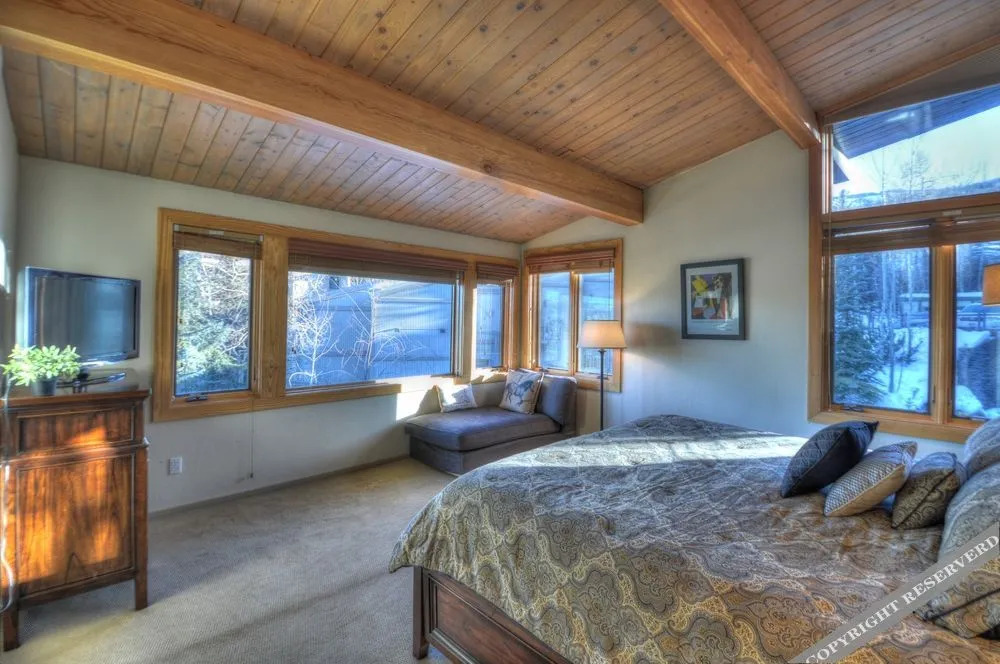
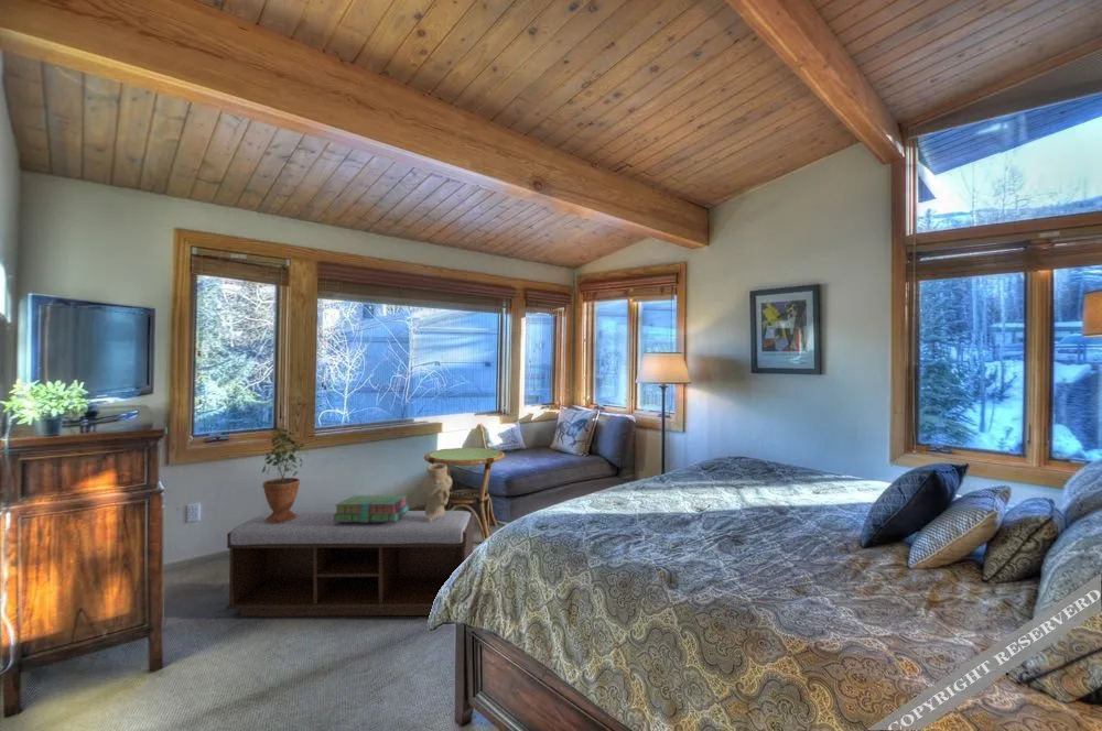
+ bench [226,510,476,618]
+ potted plant [261,424,310,523]
+ stack of books [333,494,410,522]
+ side table [423,447,506,543]
+ decorative vase [422,463,453,522]
